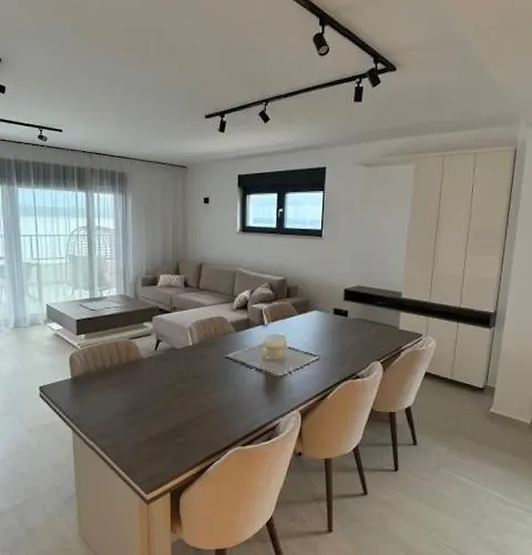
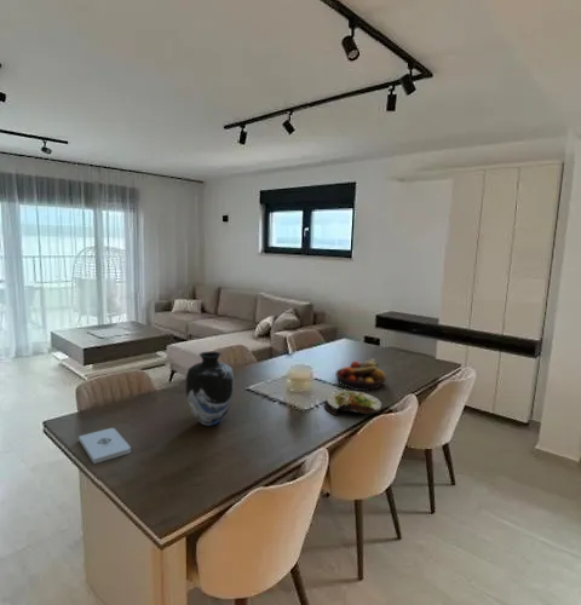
+ vase [185,350,235,426]
+ fruit bowl [334,357,387,392]
+ notepad [77,427,132,465]
+ salad plate [323,390,384,416]
